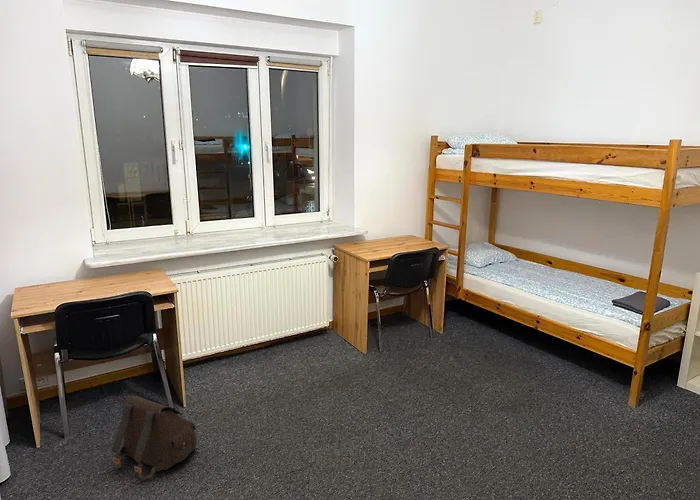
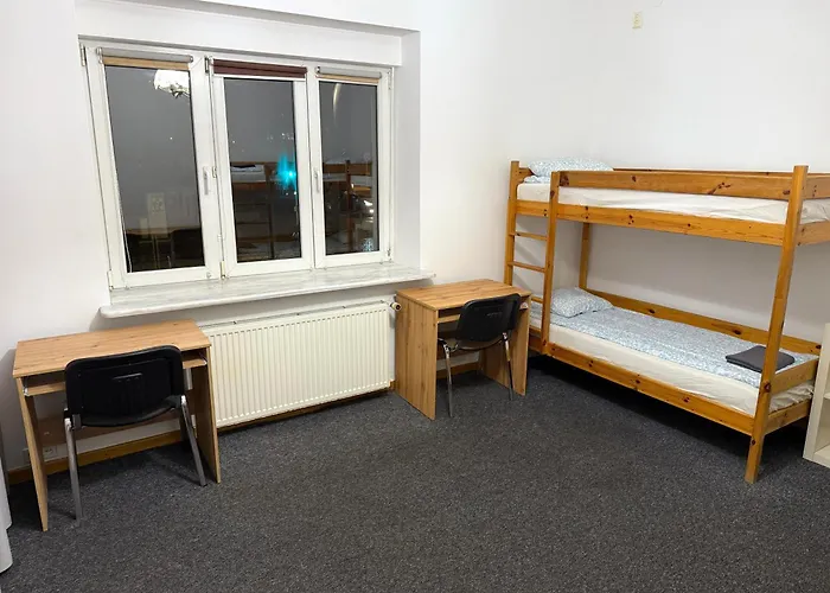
- satchel [111,395,198,480]
